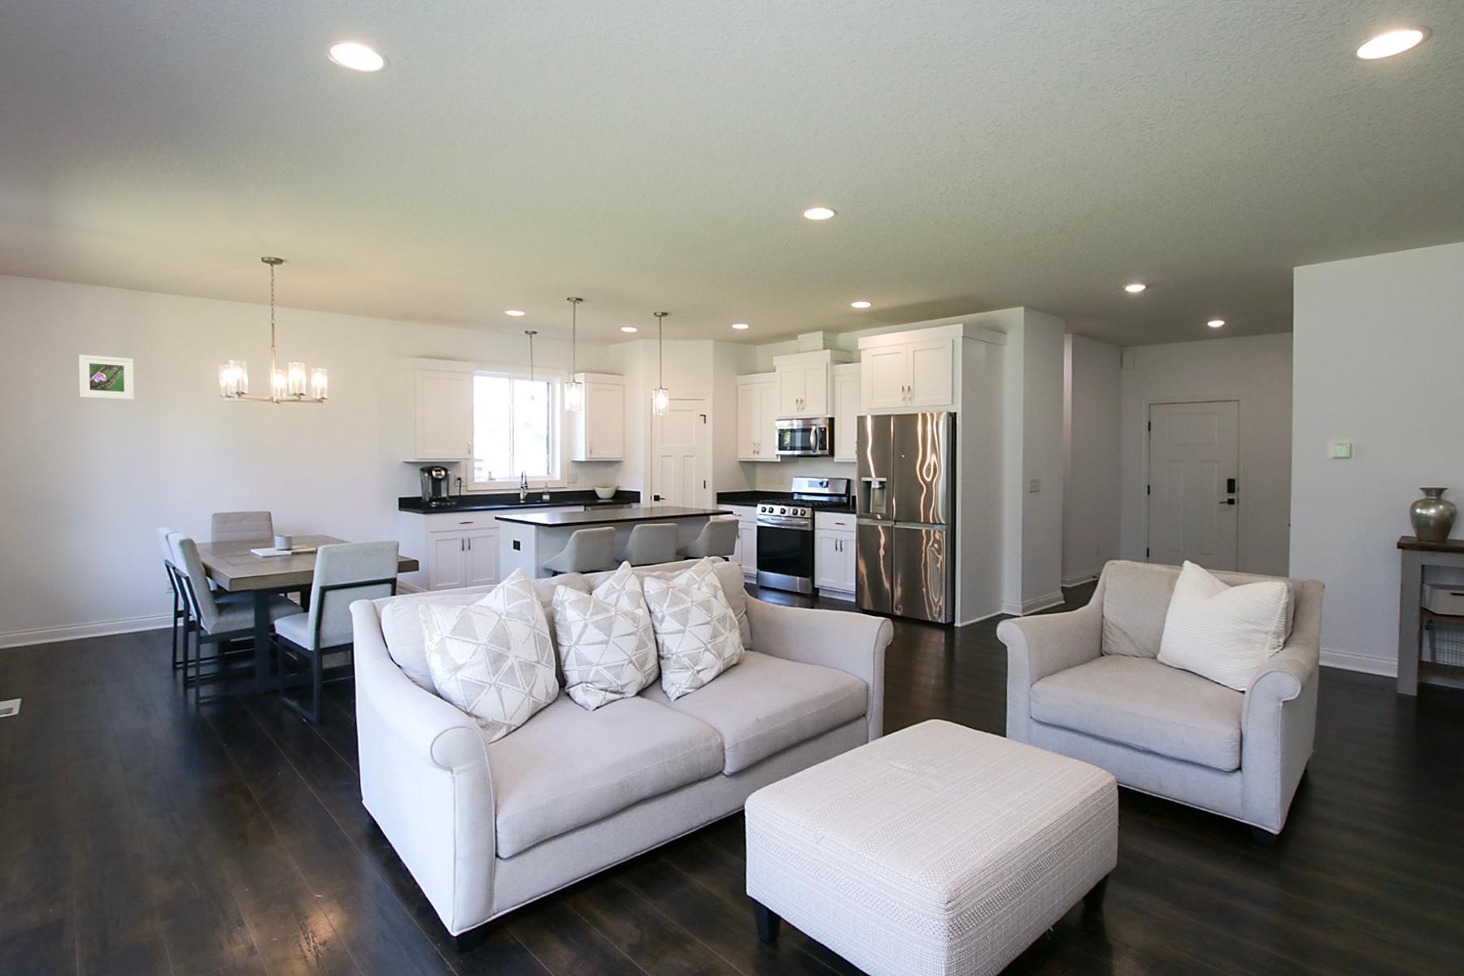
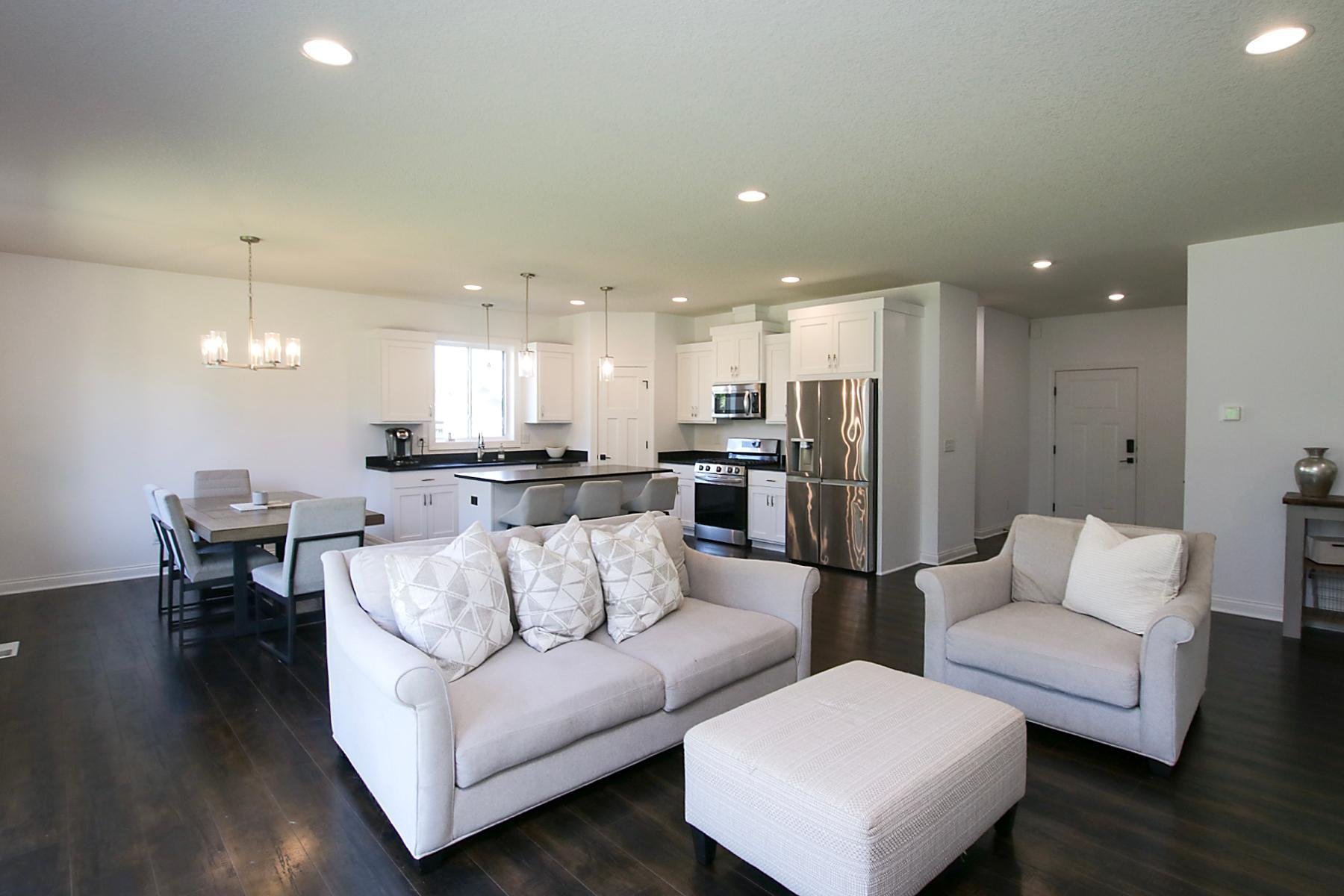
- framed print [78,354,135,401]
